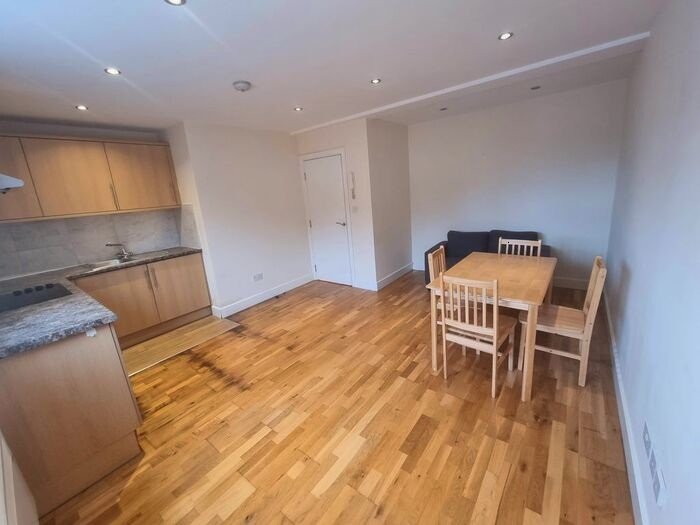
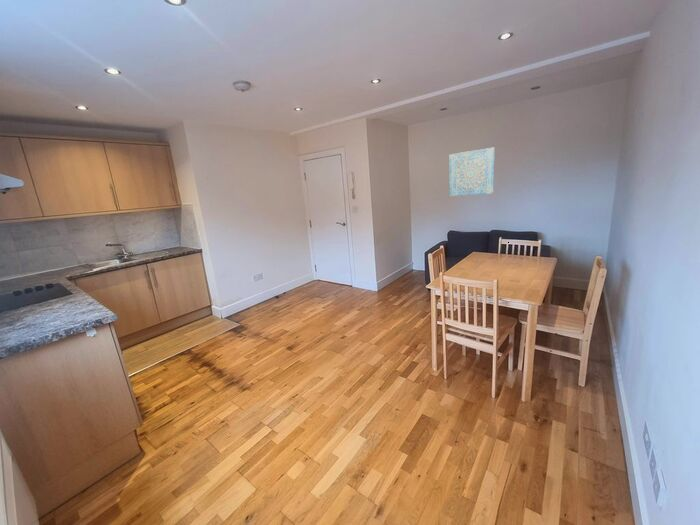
+ wall art [449,147,496,197]
